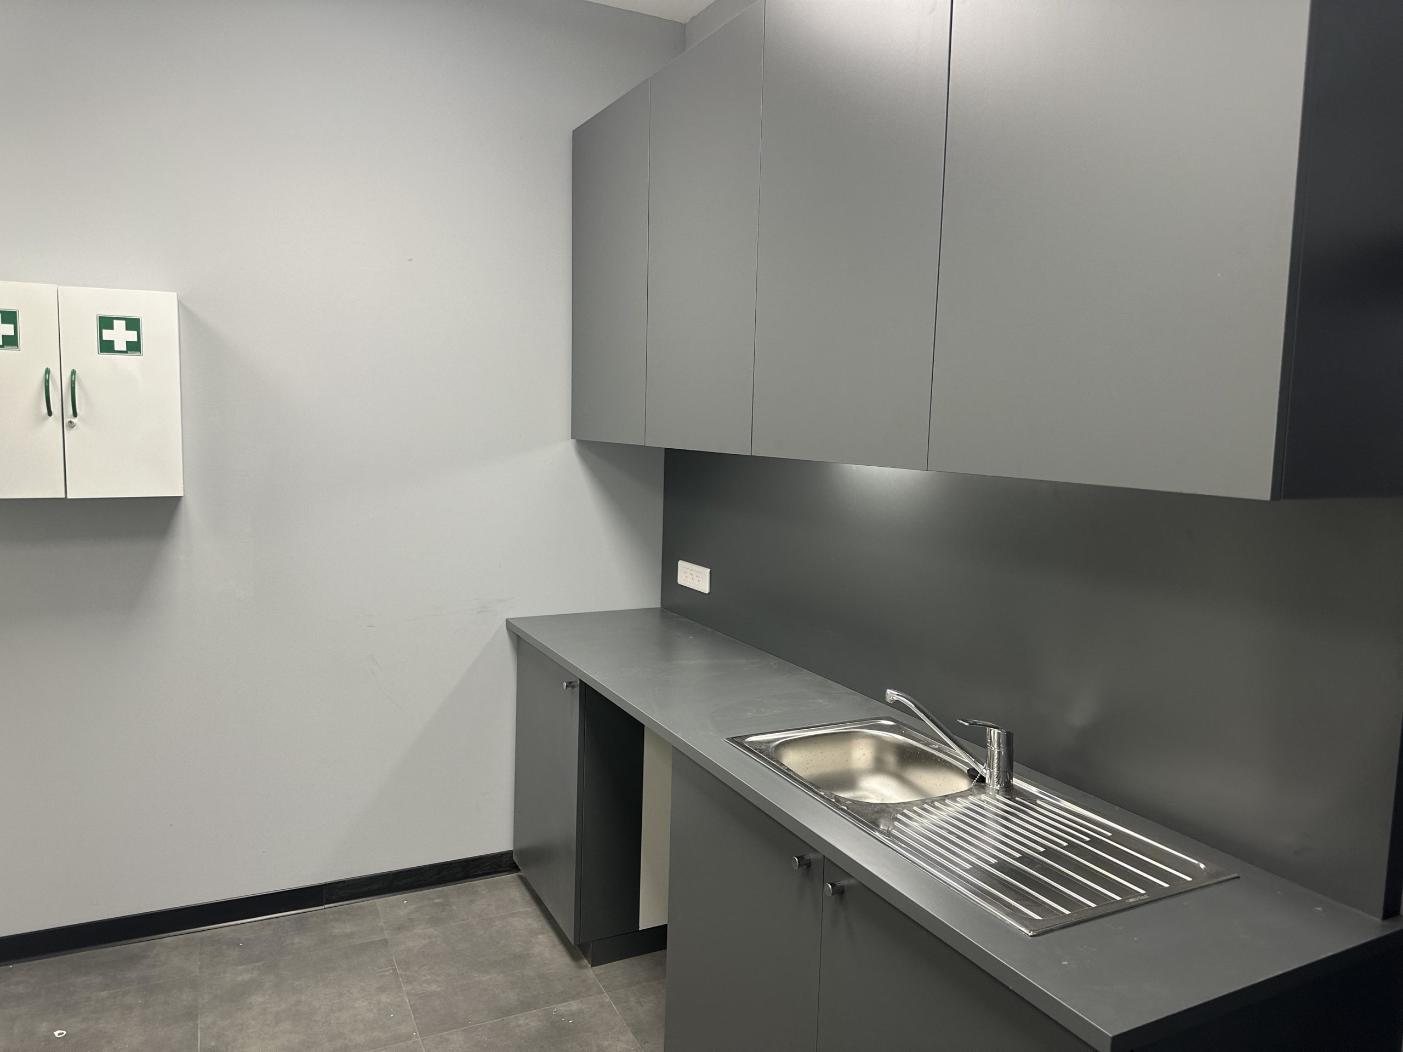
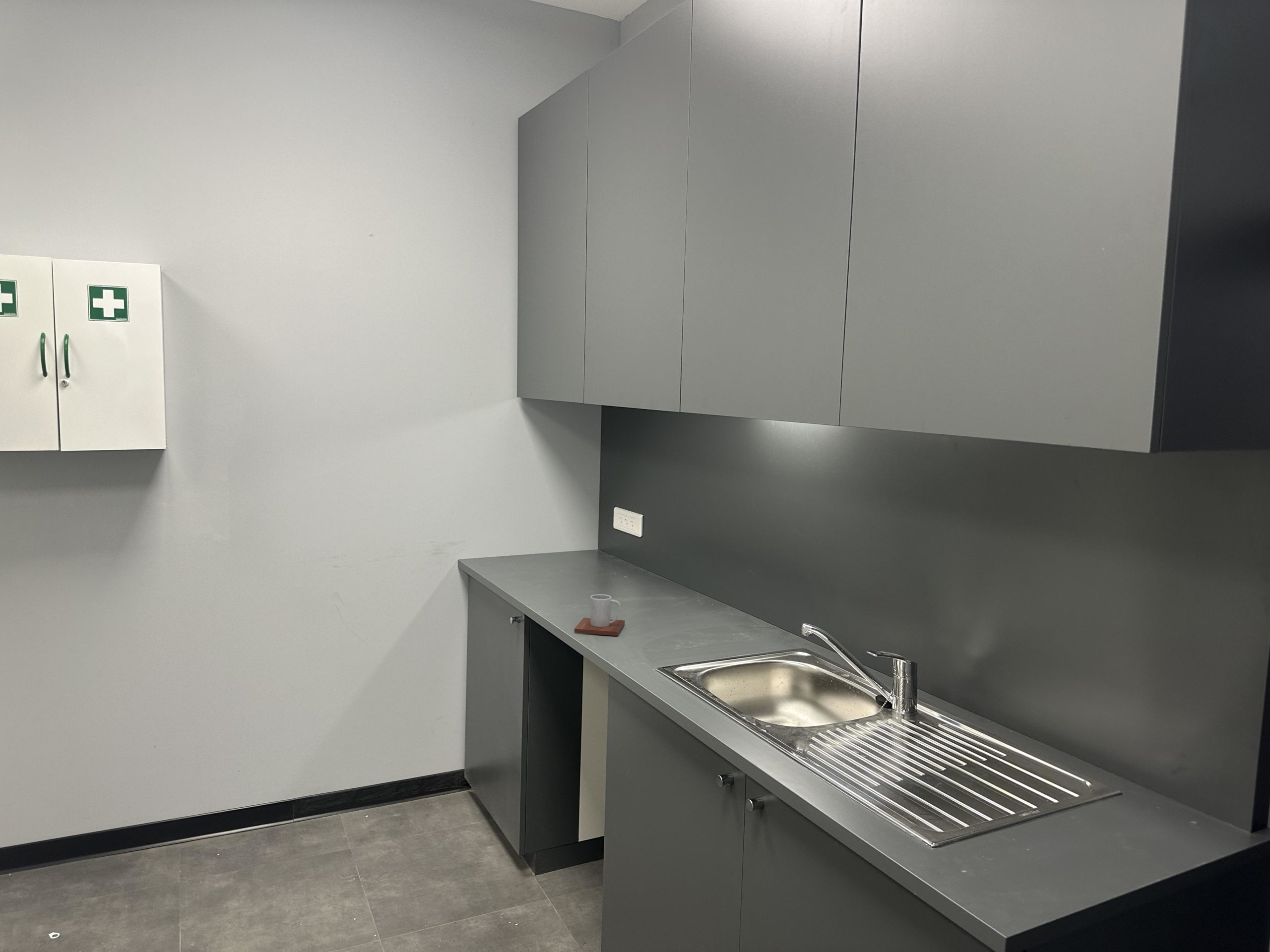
+ mug [574,594,625,636]
